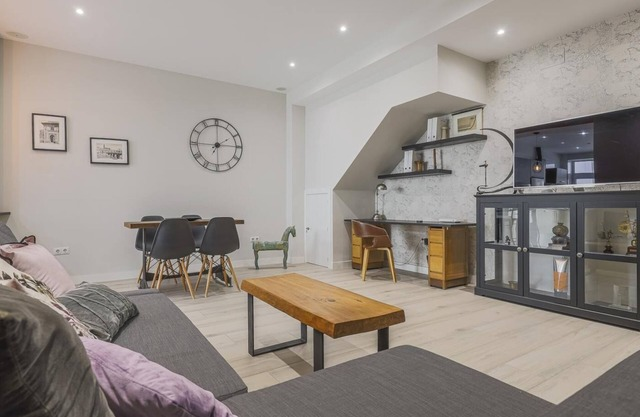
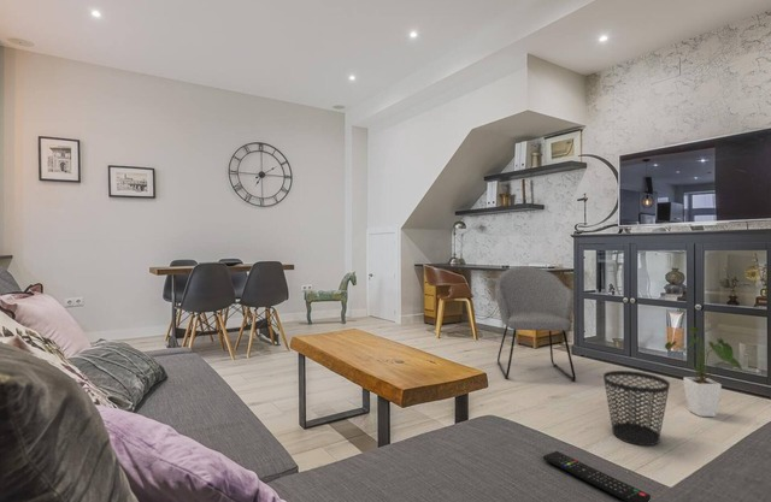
+ house plant [664,325,743,418]
+ wastebasket [602,370,671,447]
+ remote control [542,450,652,502]
+ chair [494,265,577,383]
